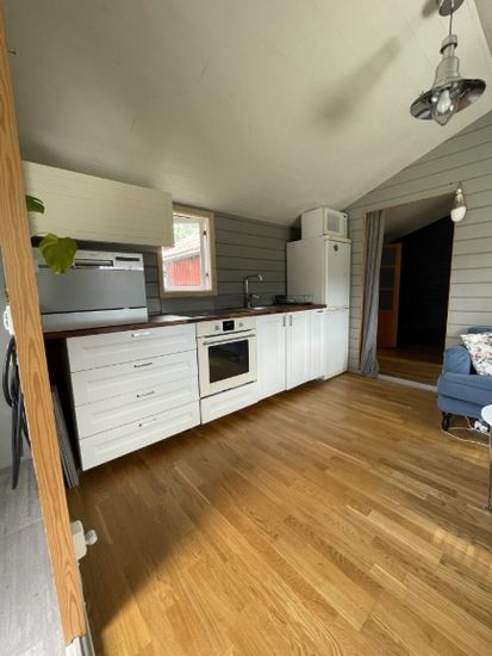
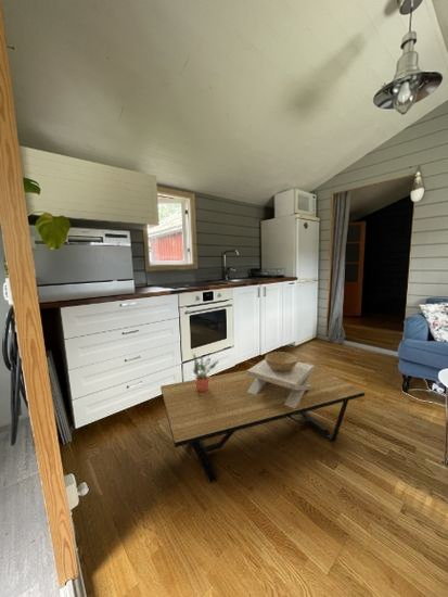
+ potted plant [192,353,219,391]
+ coffee table [159,359,366,484]
+ decorative bowl [246,351,313,408]
